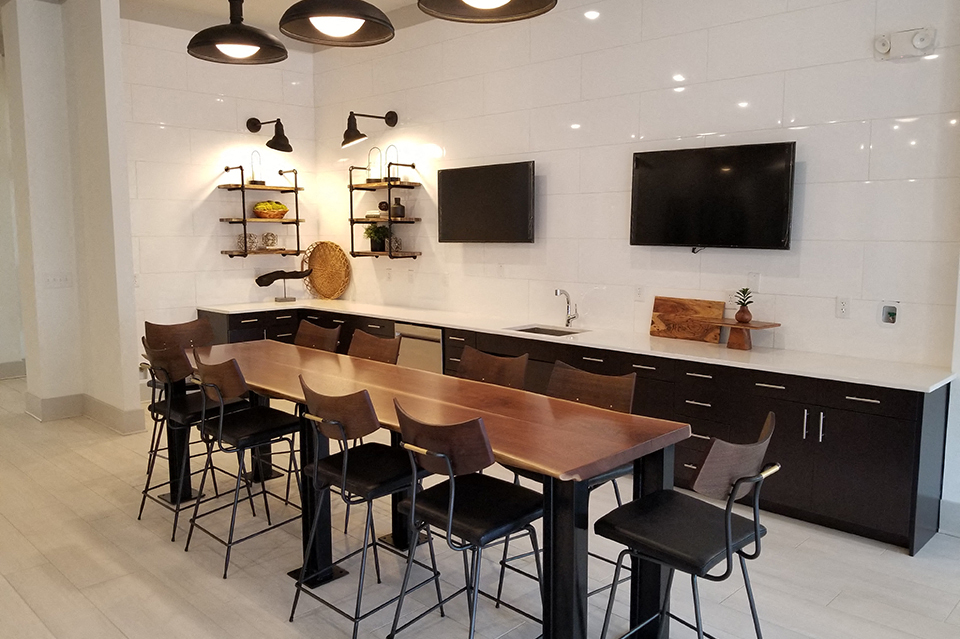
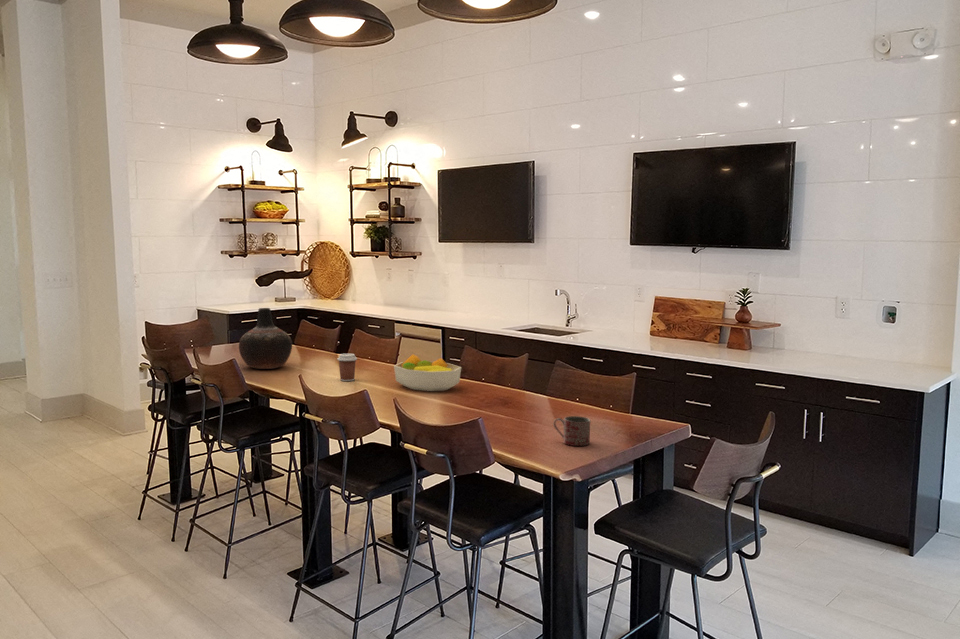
+ coffee cup [336,353,358,382]
+ vase [238,307,293,370]
+ fruit bowl [393,353,462,392]
+ mug [553,415,591,447]
